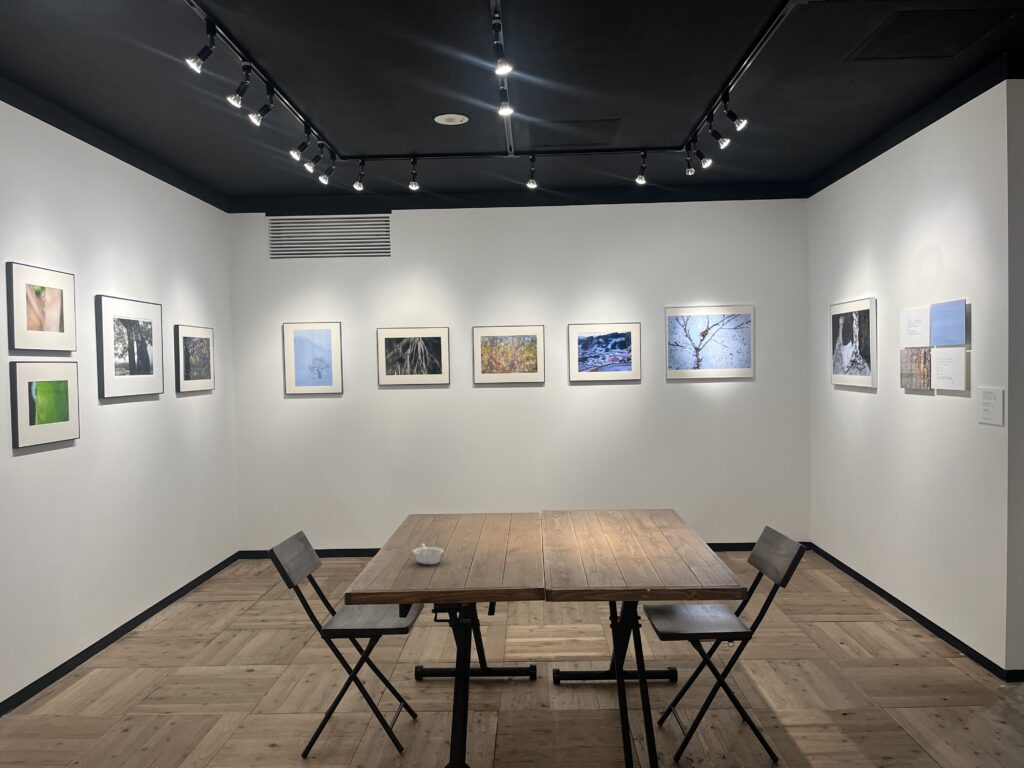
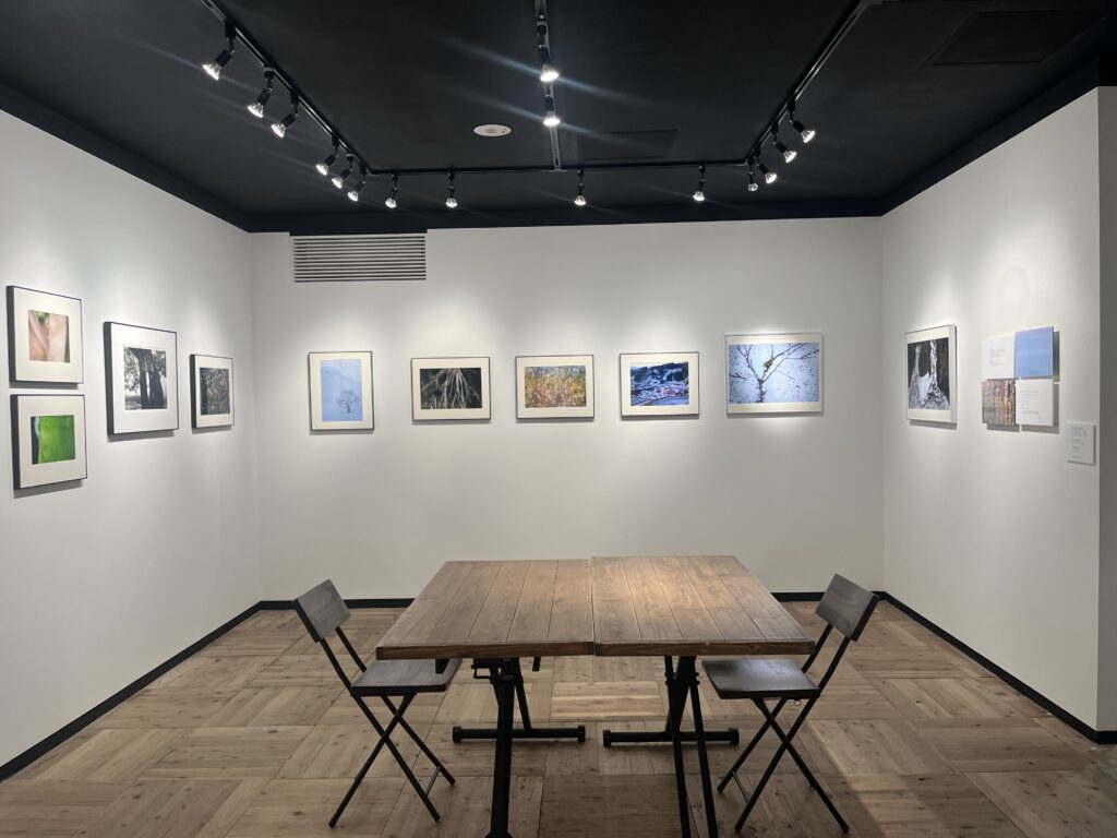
- legume [412,542,445,566]
